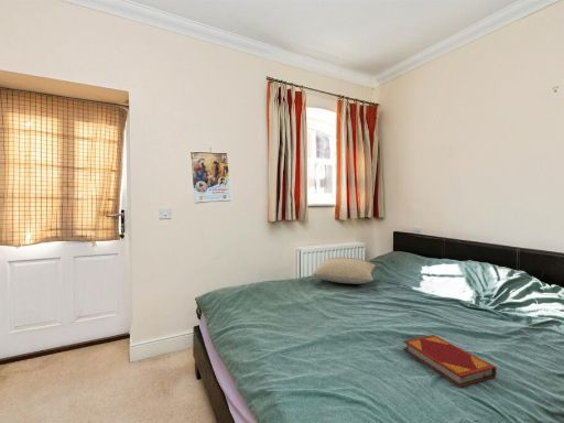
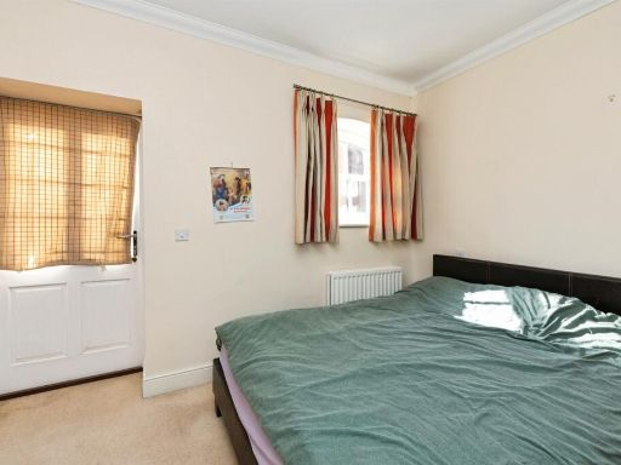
- hardback book [402,334,498,388]
- pillow [311,257,377,285]
